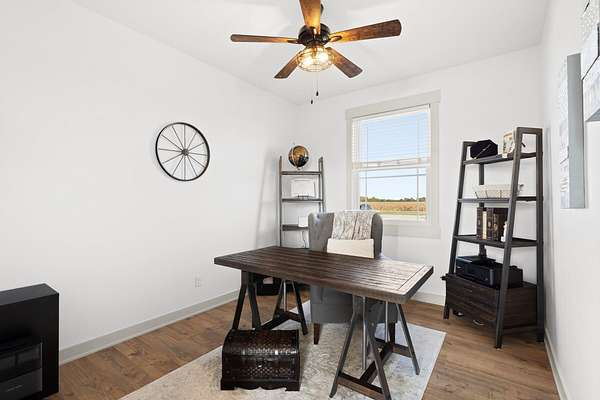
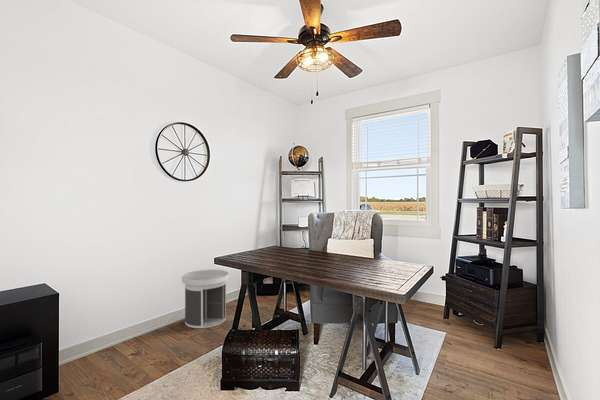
+ revolving door [181,268,230,329]
